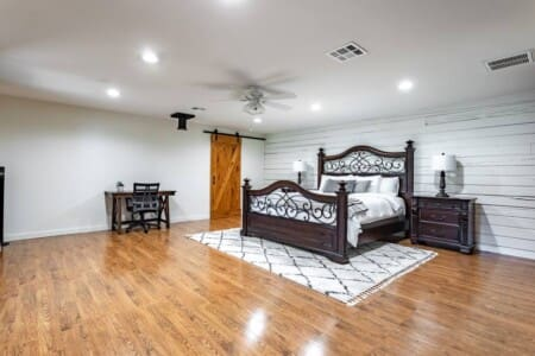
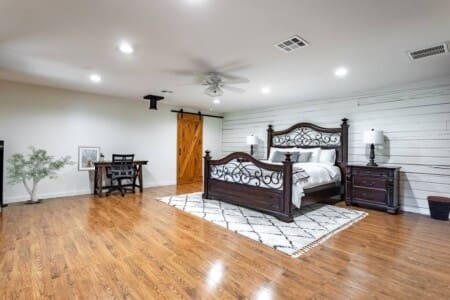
+ coffee cup [426,195,450,221]
+ picture frame [77,145,102,172]
+ potted tree [2,144,76,204]
